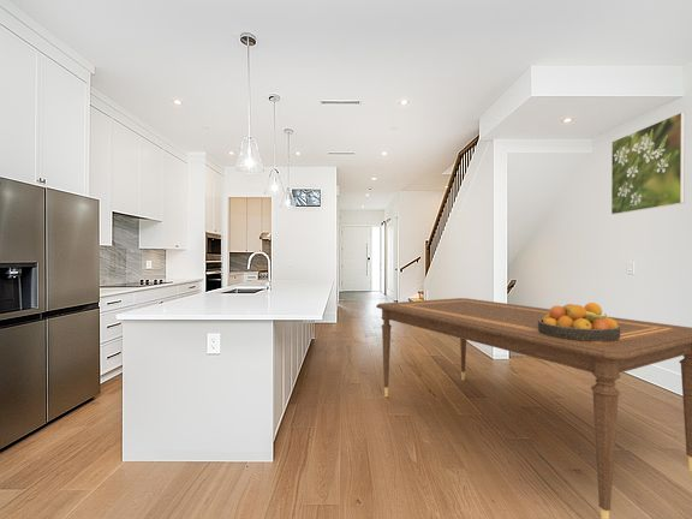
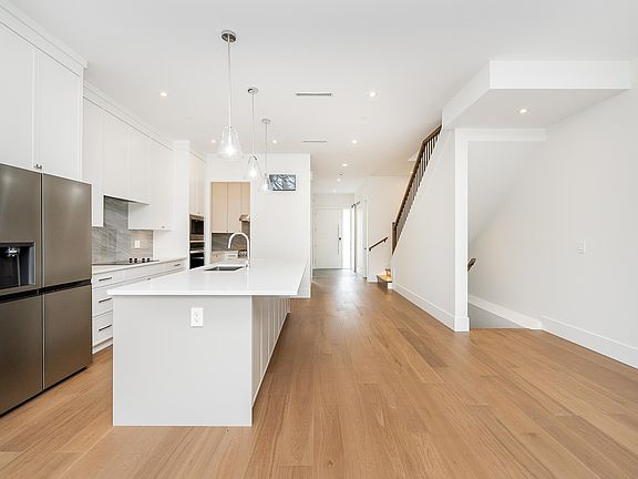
- fruit bowl [538,302,620,341]
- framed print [610,111,686,215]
- dining table [375,297,692,519]
